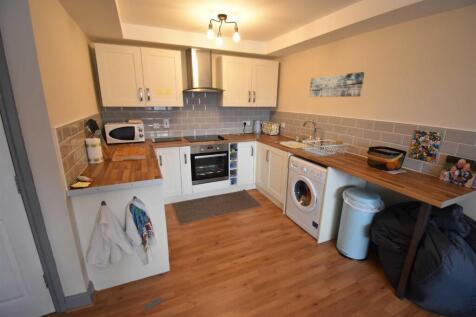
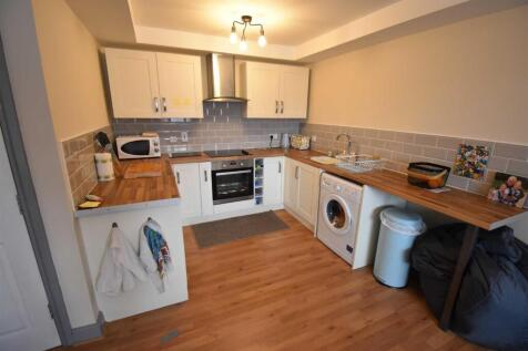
- wall art [308,71,365,98]
